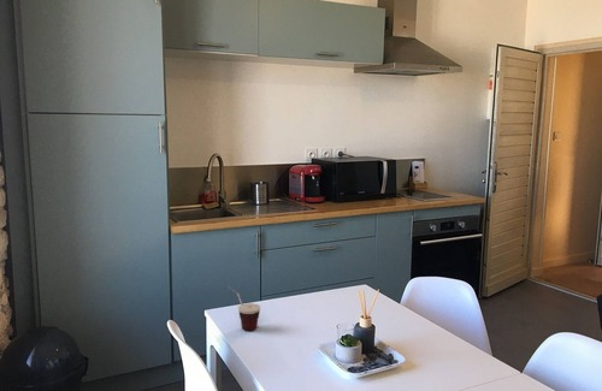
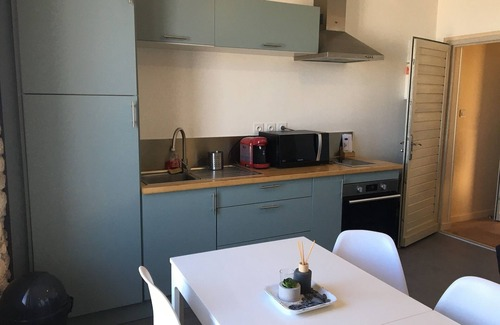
- cup [226,285,261,332]
